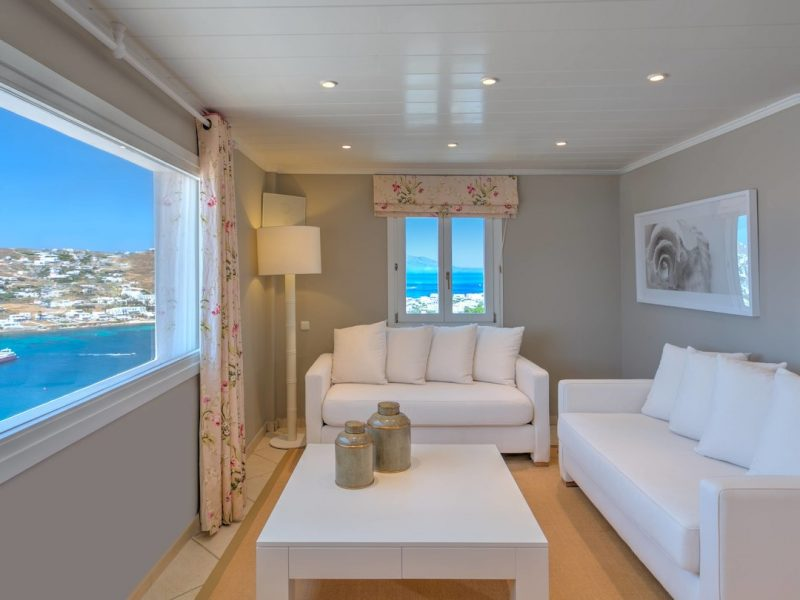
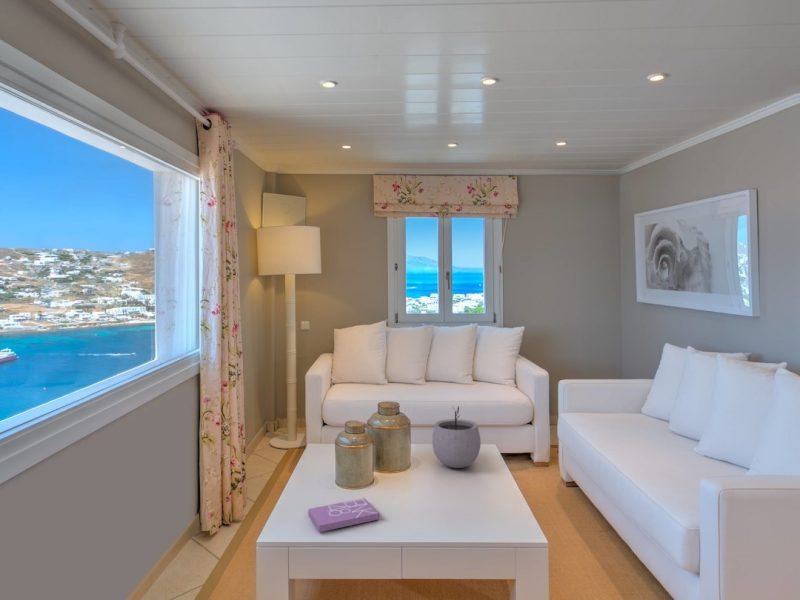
+ plant pot [431,405,482,469]
+ book [307,497,380,533]
